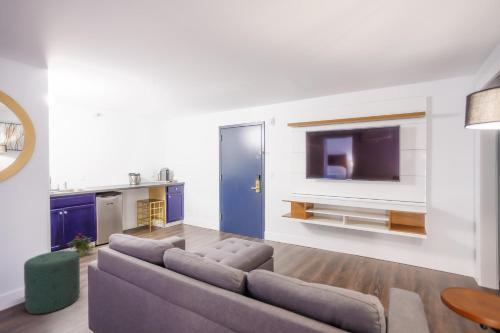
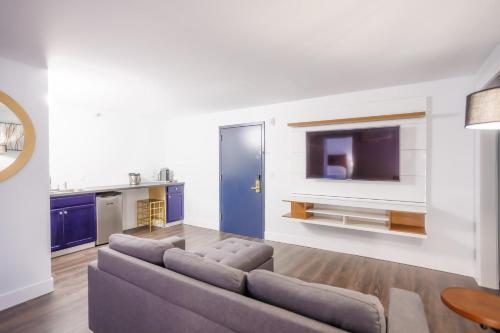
- ottoman [23,250,81,315]
- potted plant [67,232,95,257]
